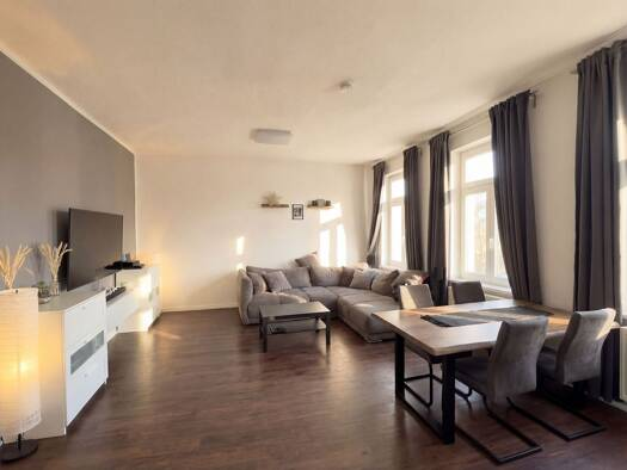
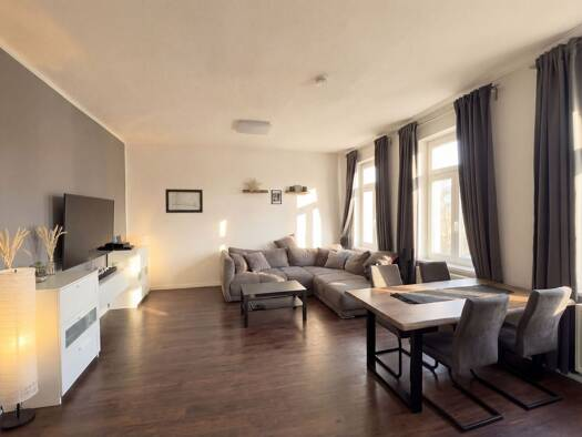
+ wall art [164,187,204,214]
